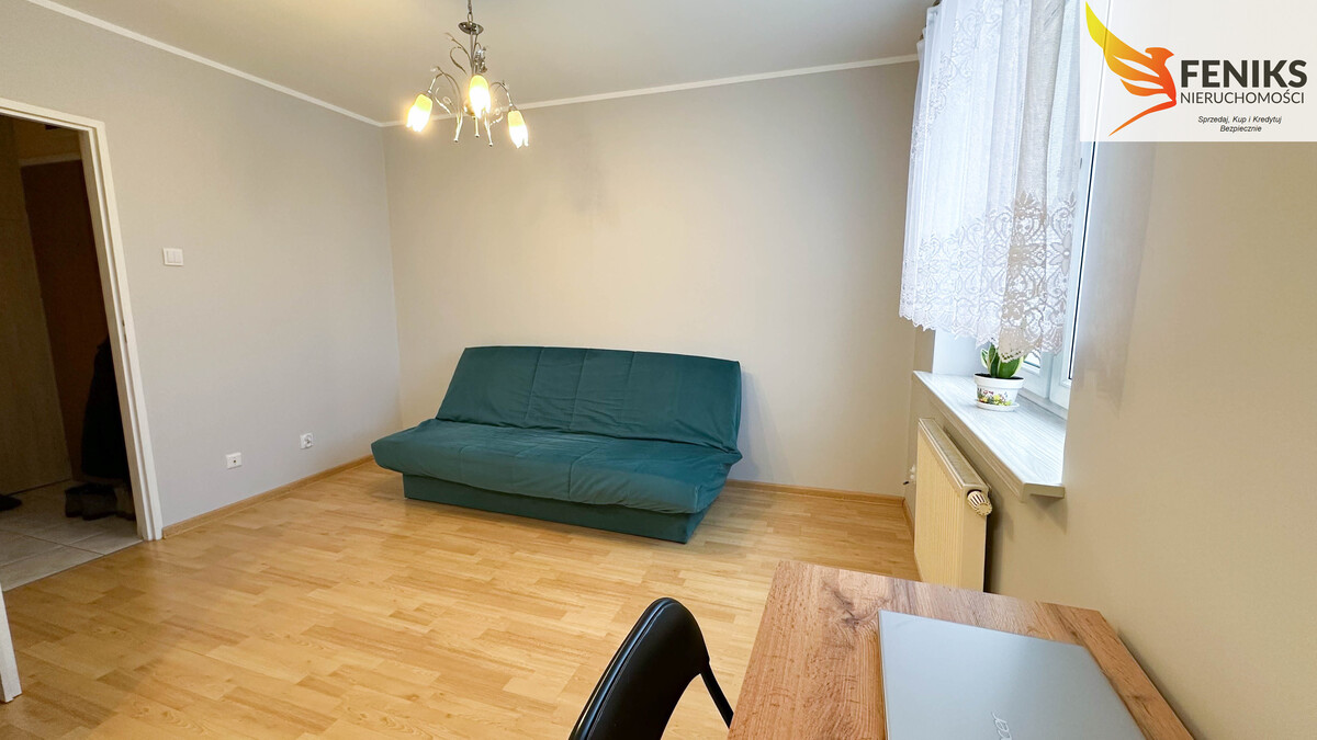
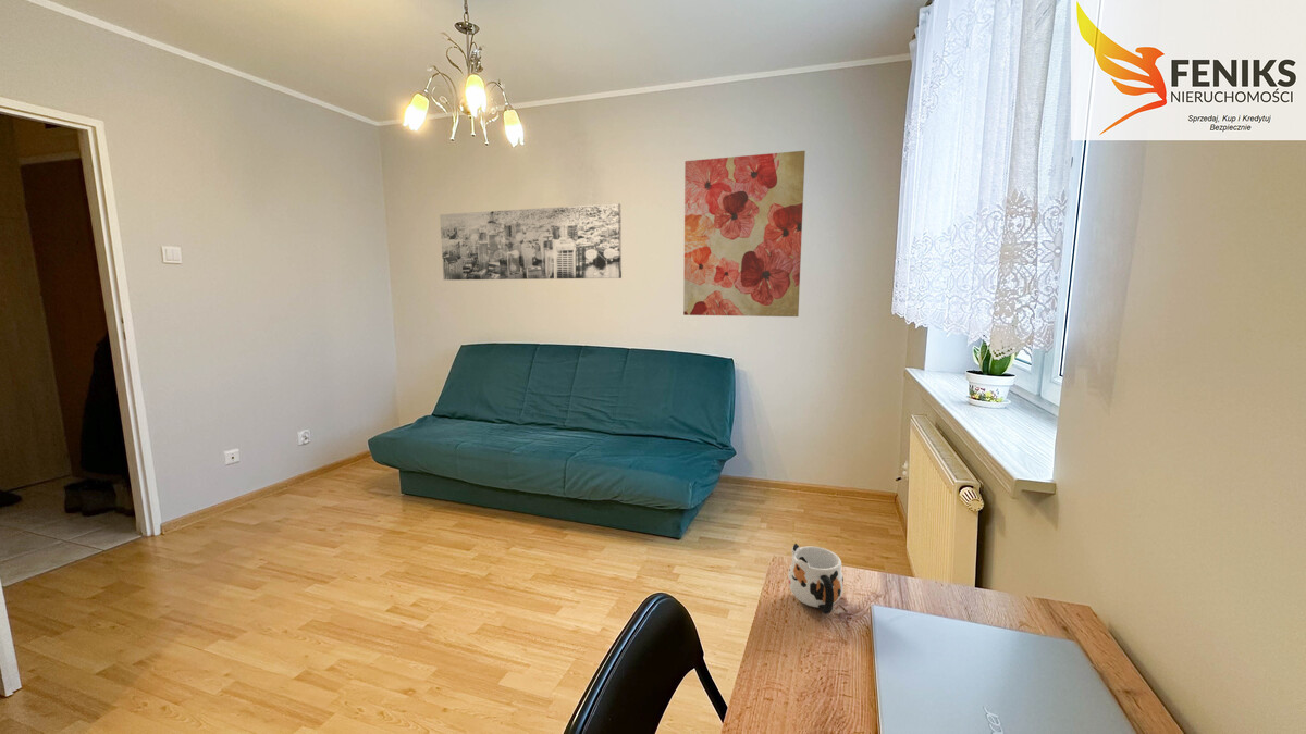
+ wall art [439,202,623,282]
+ wall art [682,150,806,318]
+ mug [787,543,845,615]
